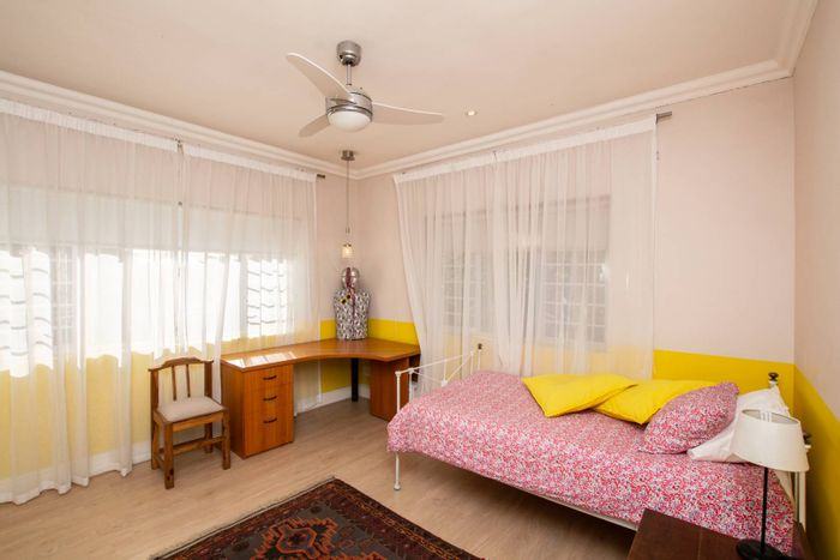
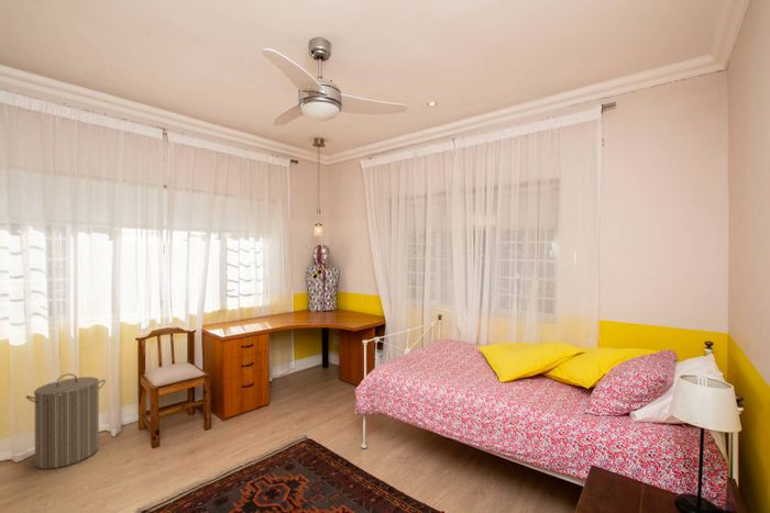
+ laundry hamper [24,372,107,470]
